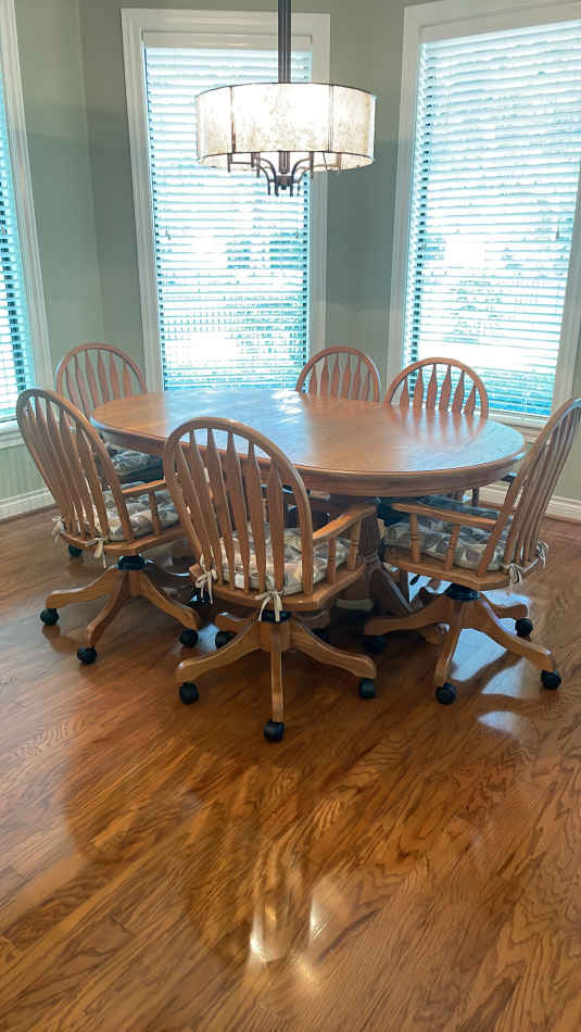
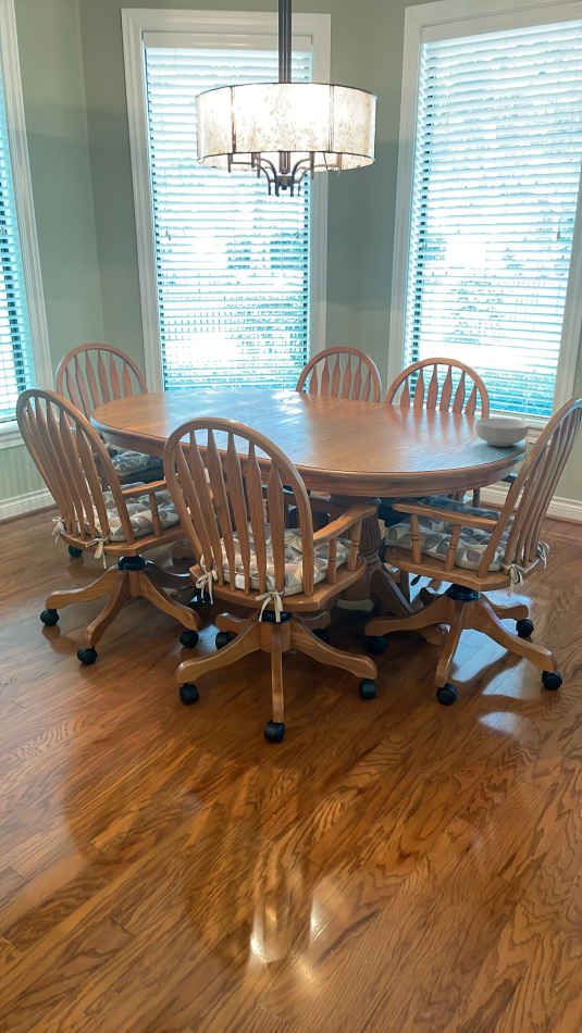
+ cereal bowl [474,418,530,448]
